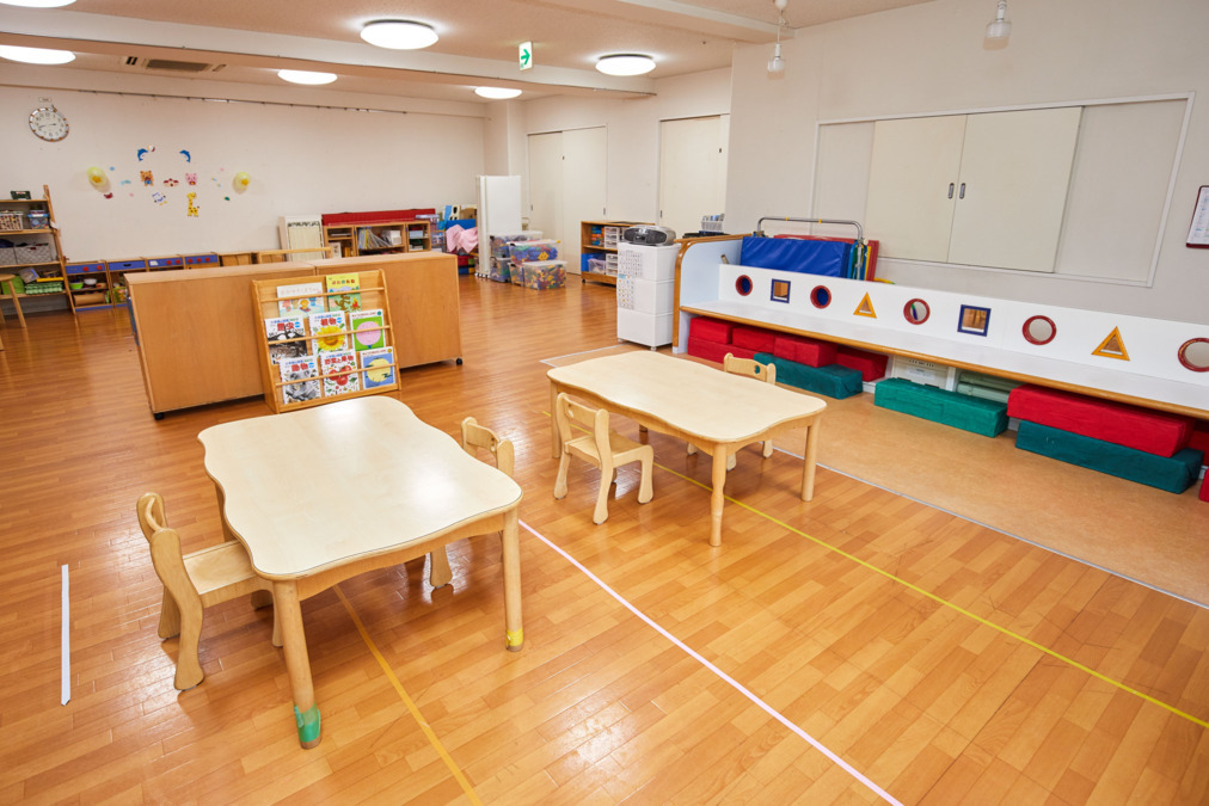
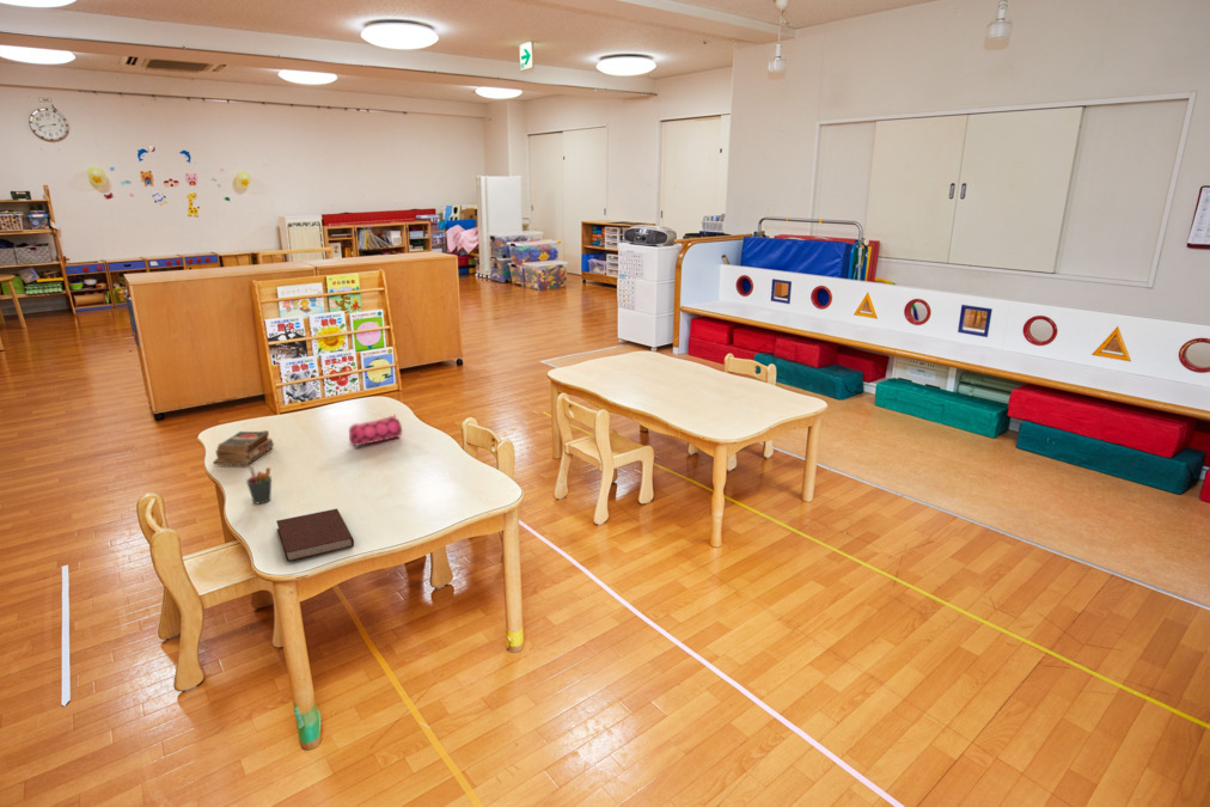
+ pen holder [245,464,273,505]
+ books [212,429,275,466]
+ pencil case [348,414,403,447]
+ notebook [275,507,355,563]
